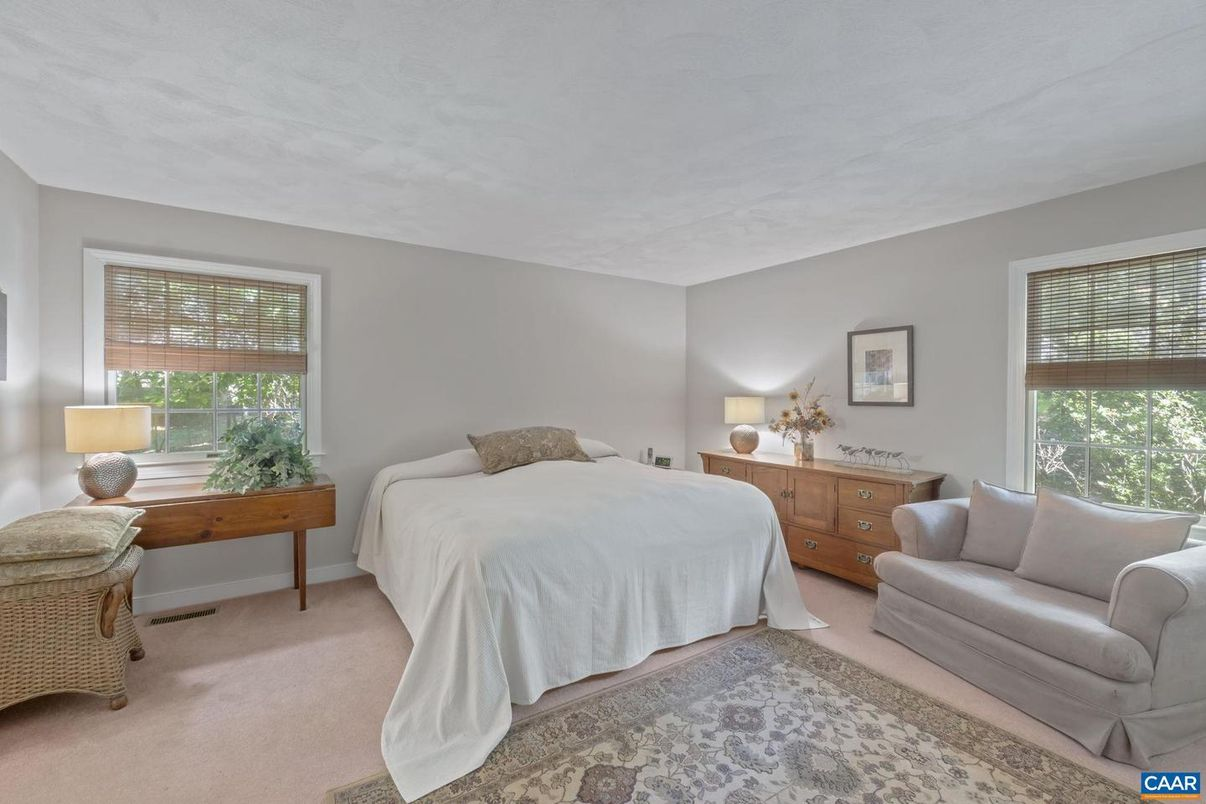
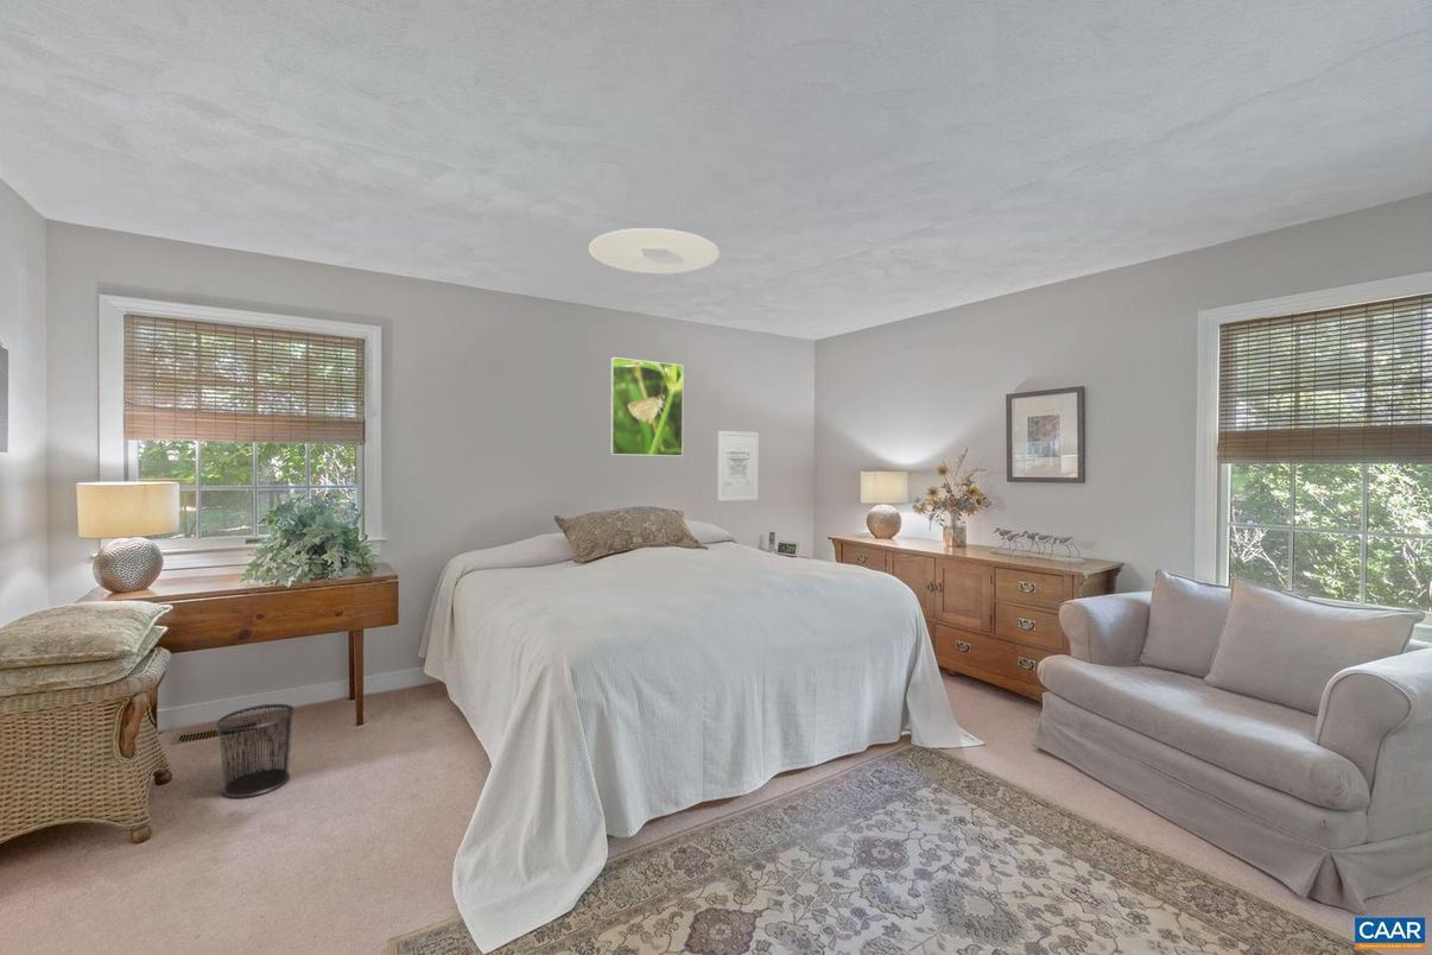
+ waste bin [215,703,297,799]
+ wall art [716,430,760,502]
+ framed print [609,356,684,457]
+ ceiling light [588,227,721,274]
